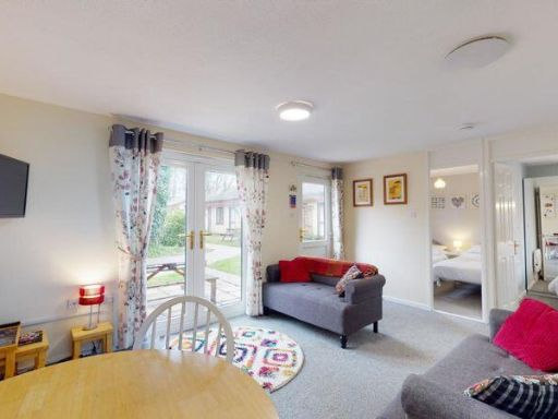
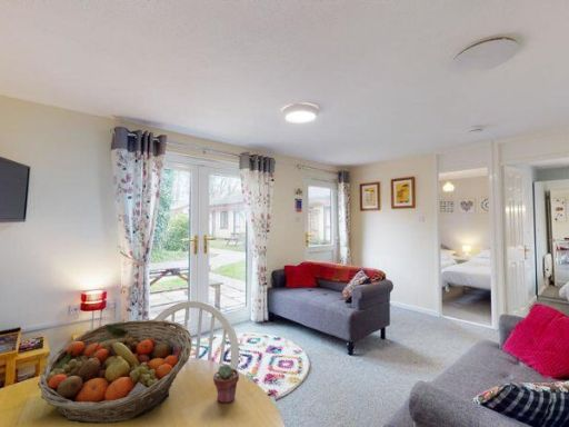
+ fruit basket [37,318,193,425]
+ potted succulent [212,364,240,404]
